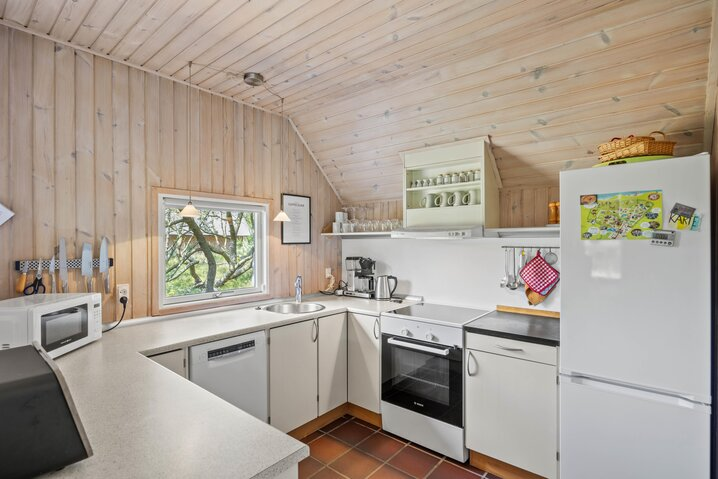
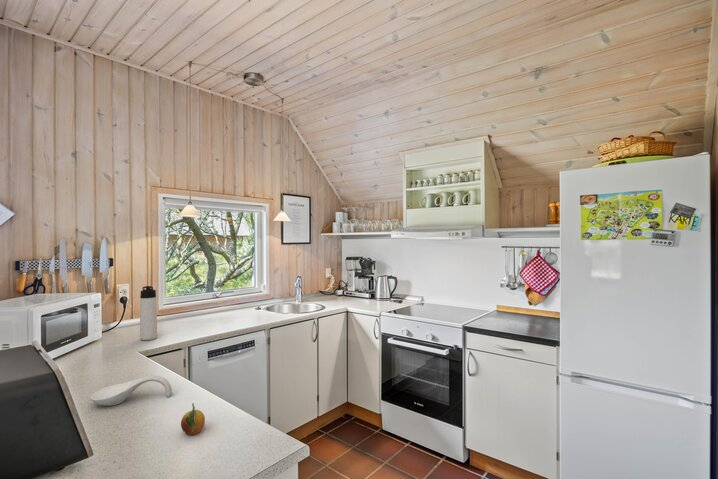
+ fruit [180,402,206,436]
+ thermos bottle [139,285,158,341]
+ spoon rest [89,374,173,407]
